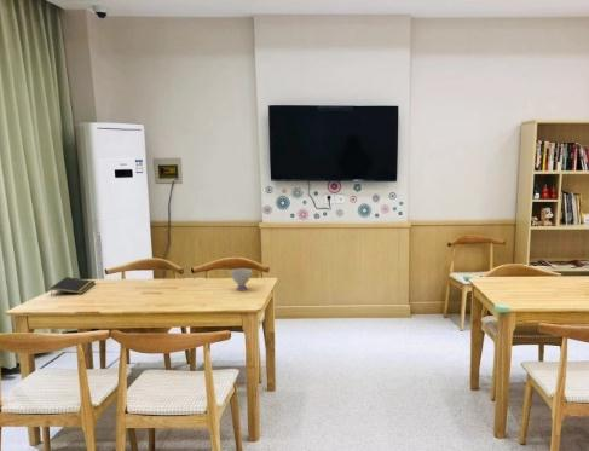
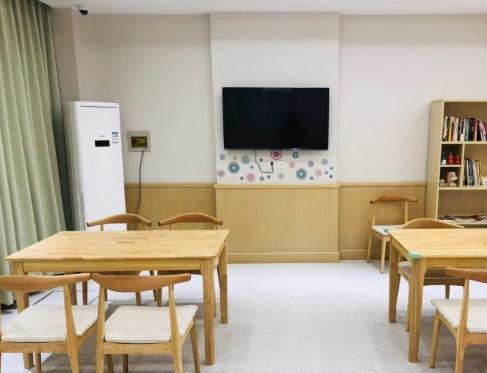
- notepad [50,276,97,297]
- teacup [229,267,253,291]
